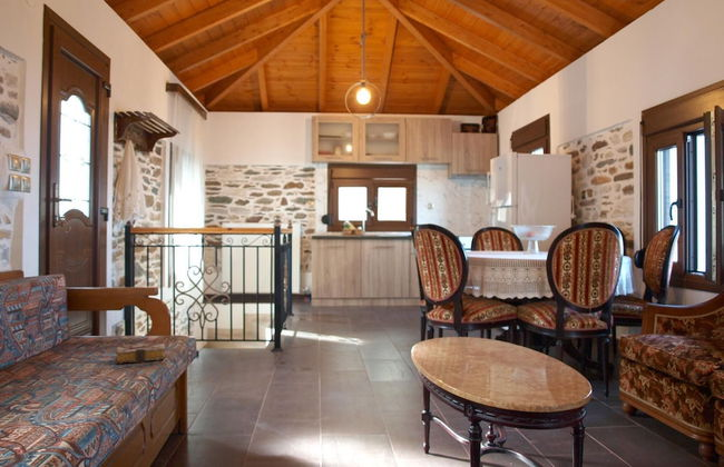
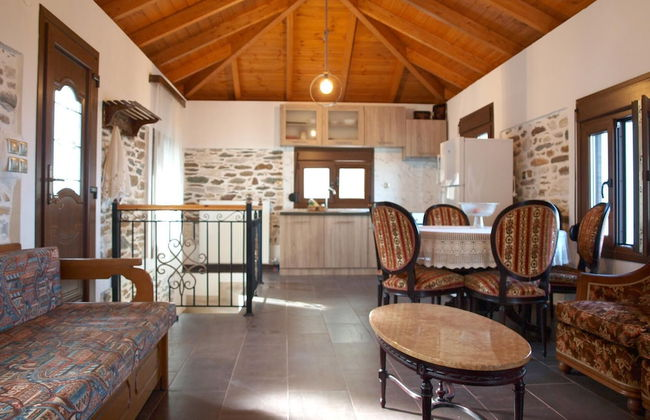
- book [115,341,166,365]
